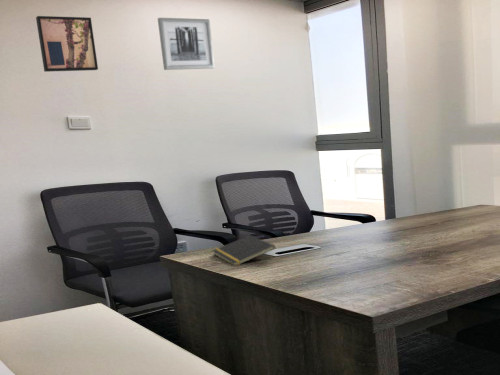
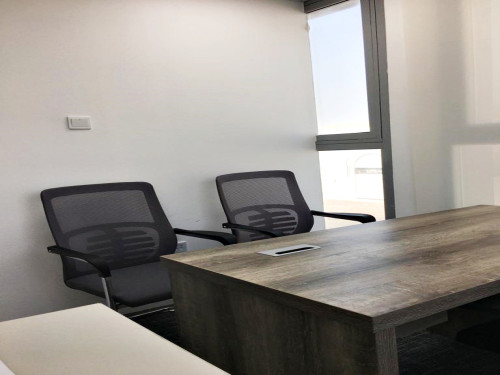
- wall art [157,17,216,71]
- wall art [35,15,99,73]
- notepad [212,234,276,266]
